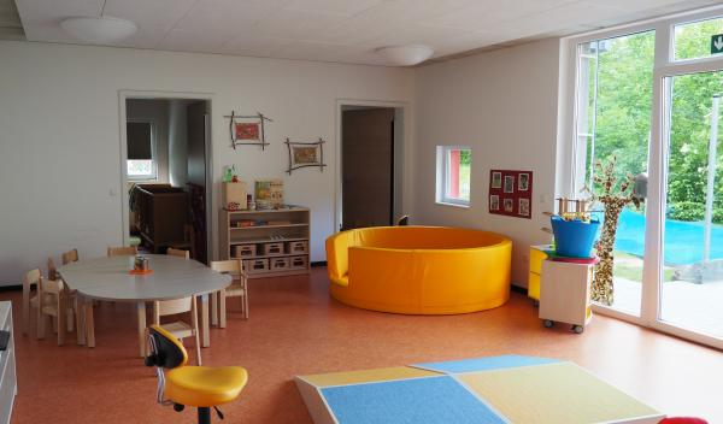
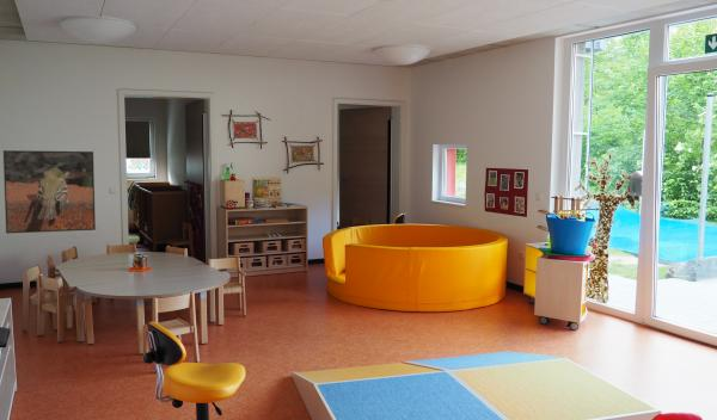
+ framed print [2,149,97,235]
